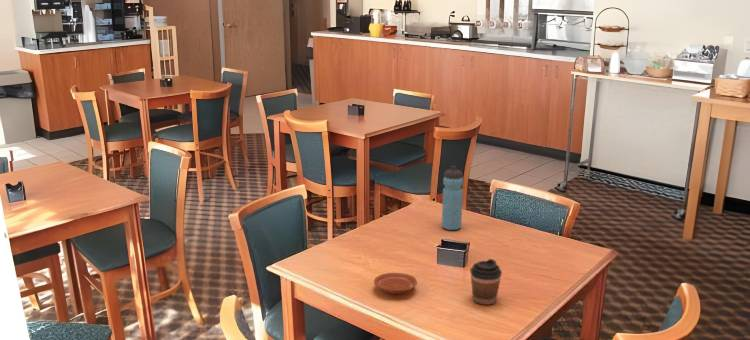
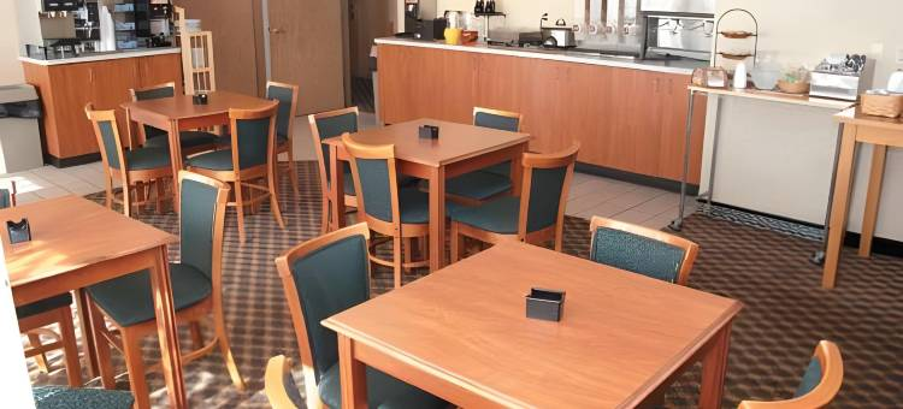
- coffee cup [469,258,503,306]
- plate [373,272,418,295]
- water bottle [441,165,464,231]
